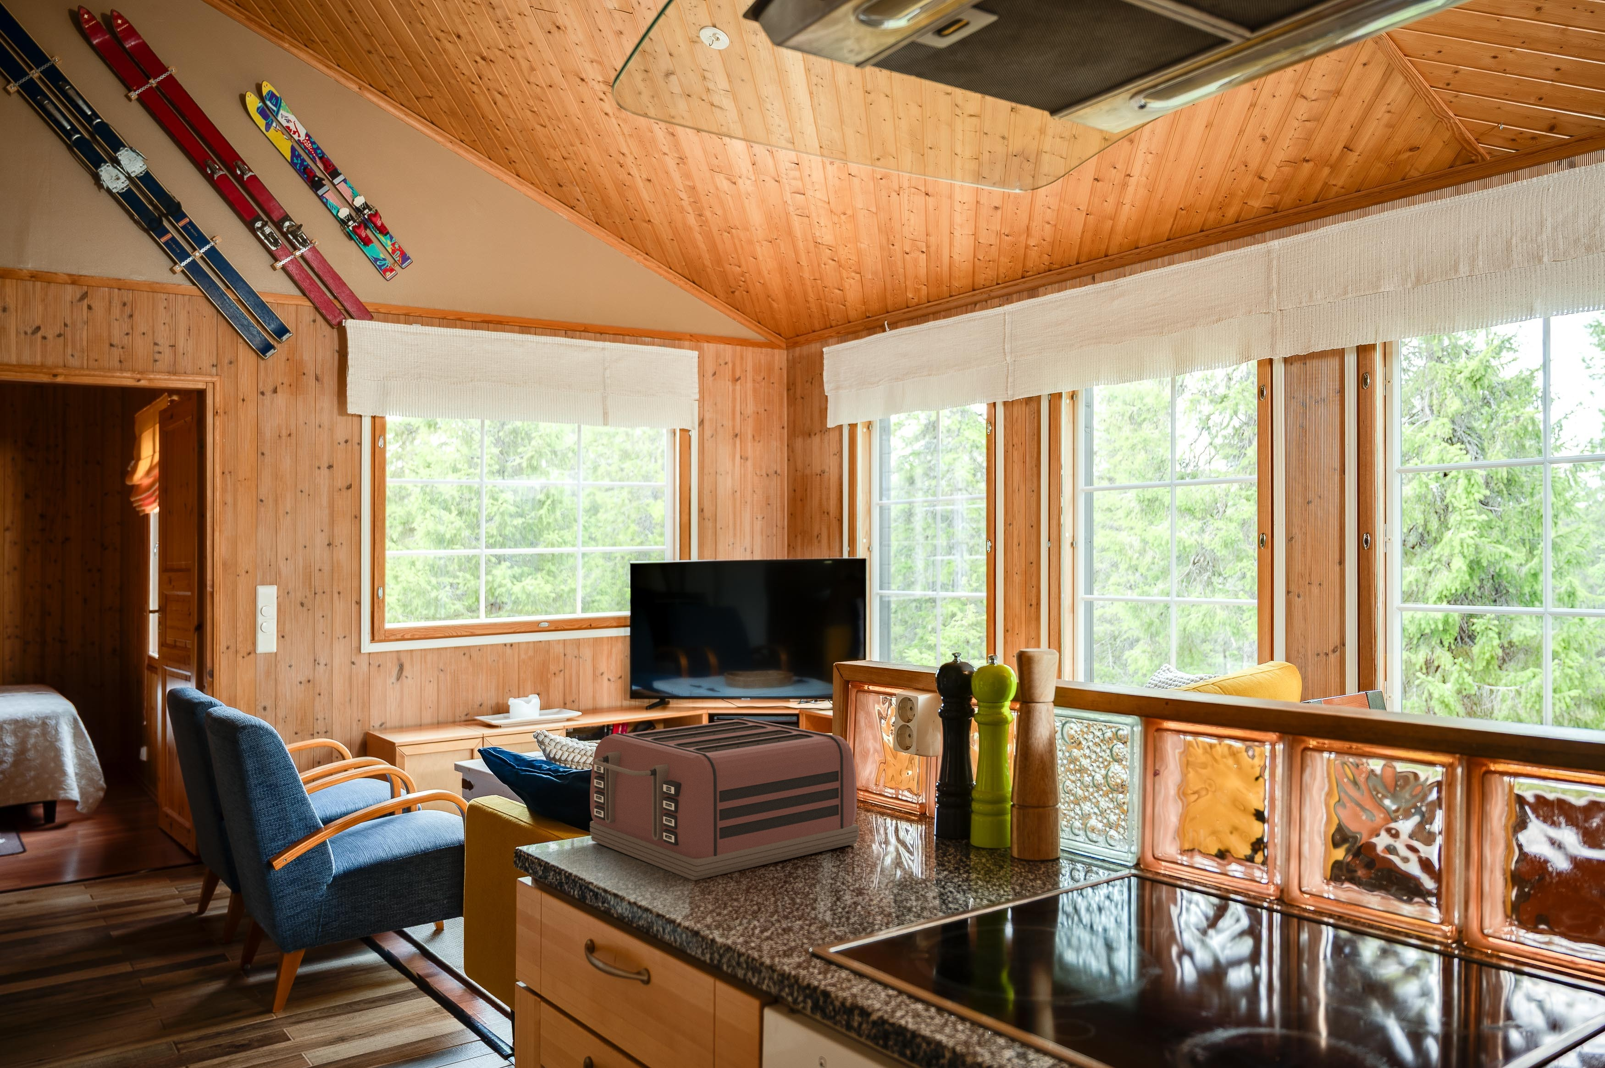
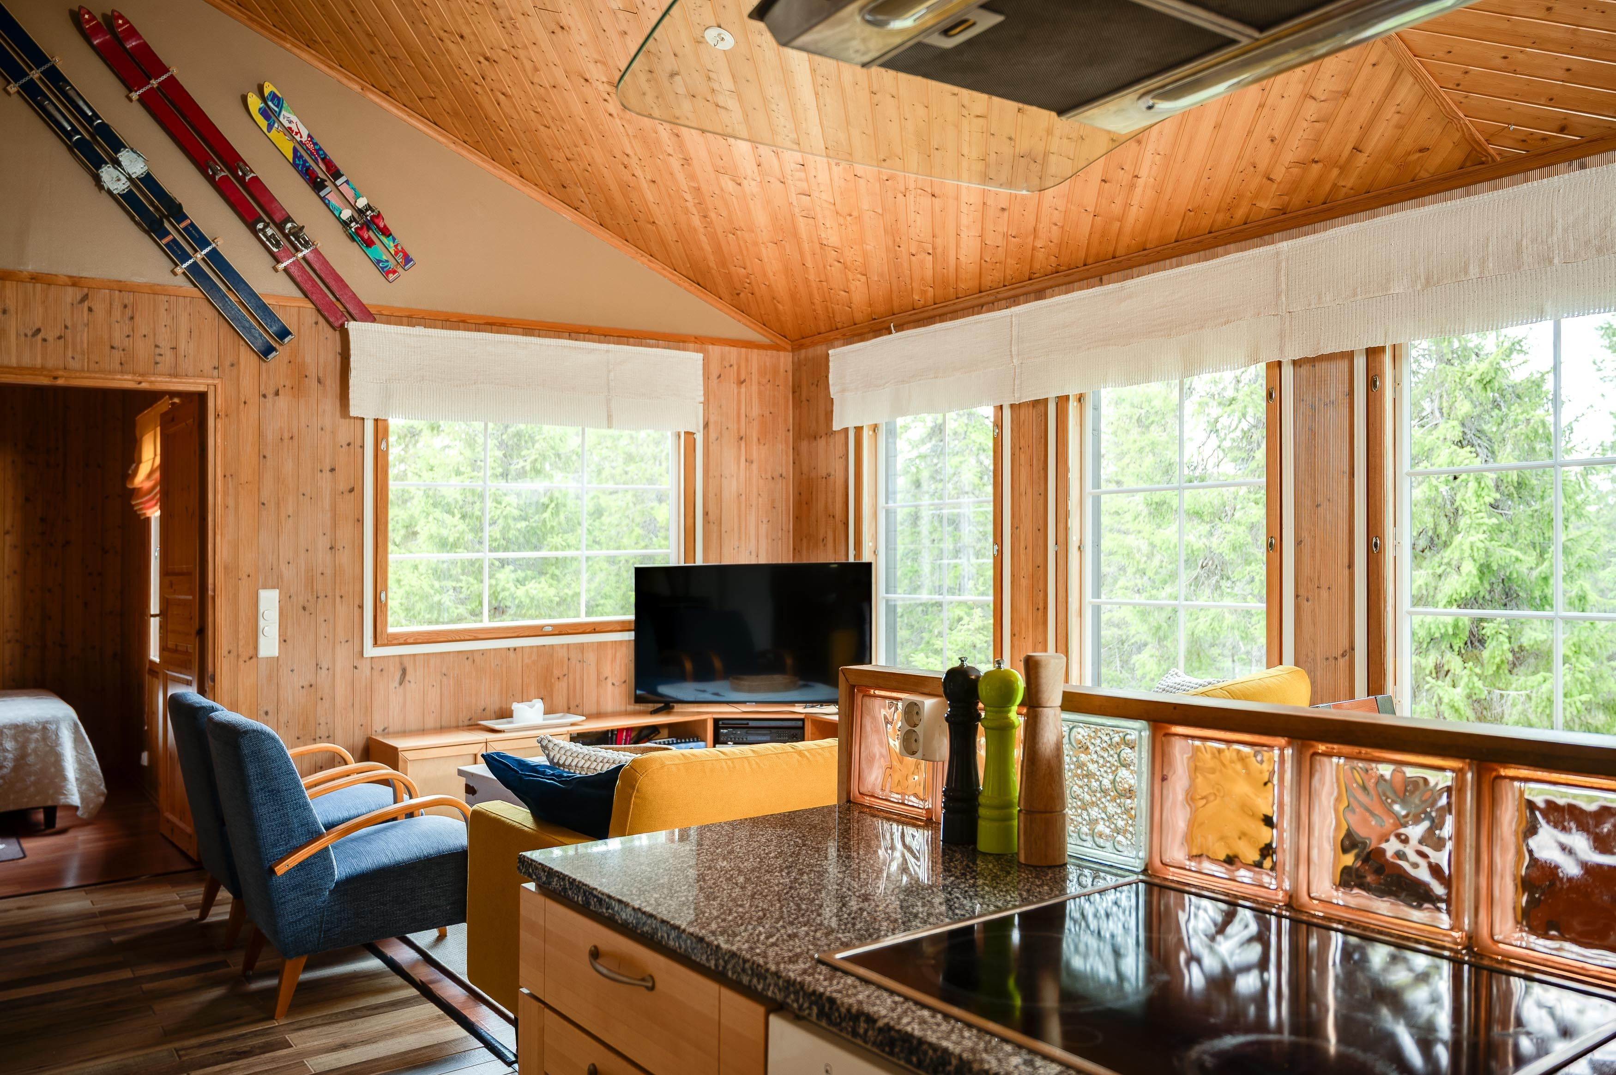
- toaster [590,718,859,881]
